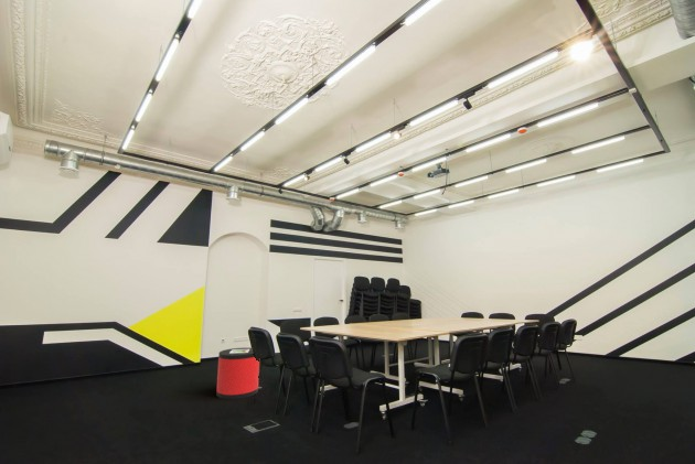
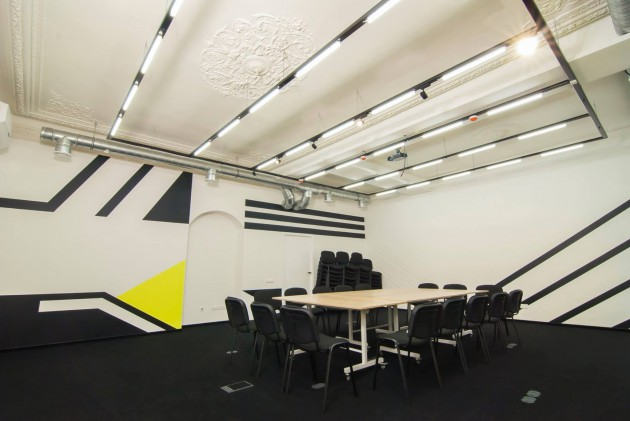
- trash can [215,347,260,400]
